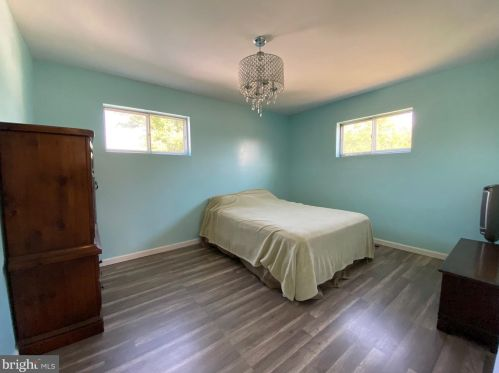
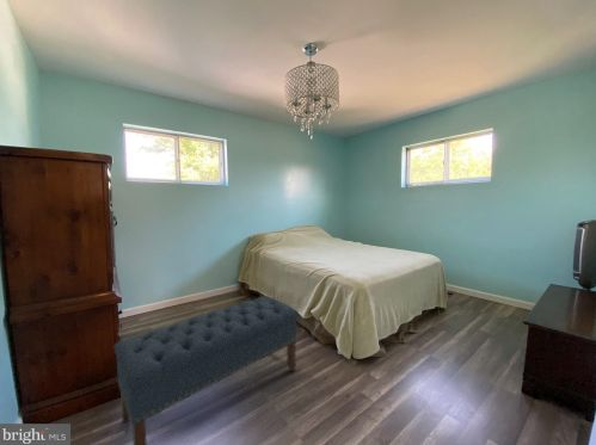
+ bench [112,295,300,445]
